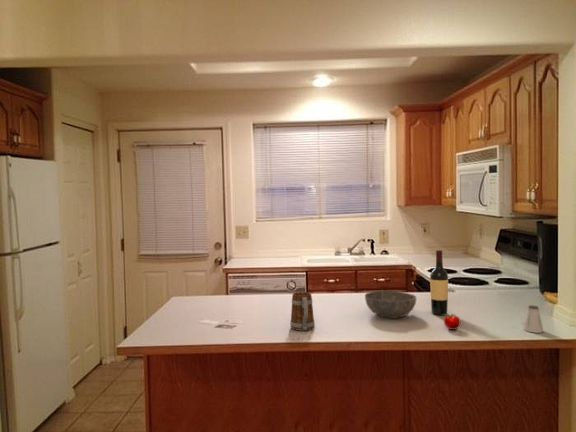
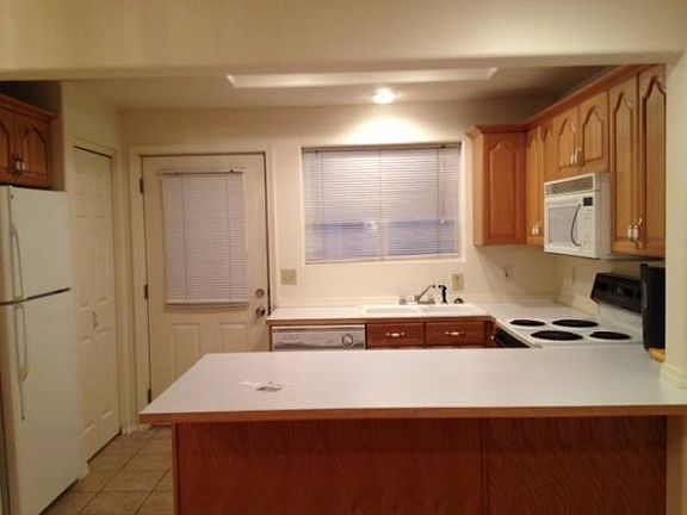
- bowl [364,289,417,319]
- mug [289,291,316,332]
- wine bottle [429,249,449,316]
- apple [443,312,462,331]
- saltshaker [523,304,544,334]
